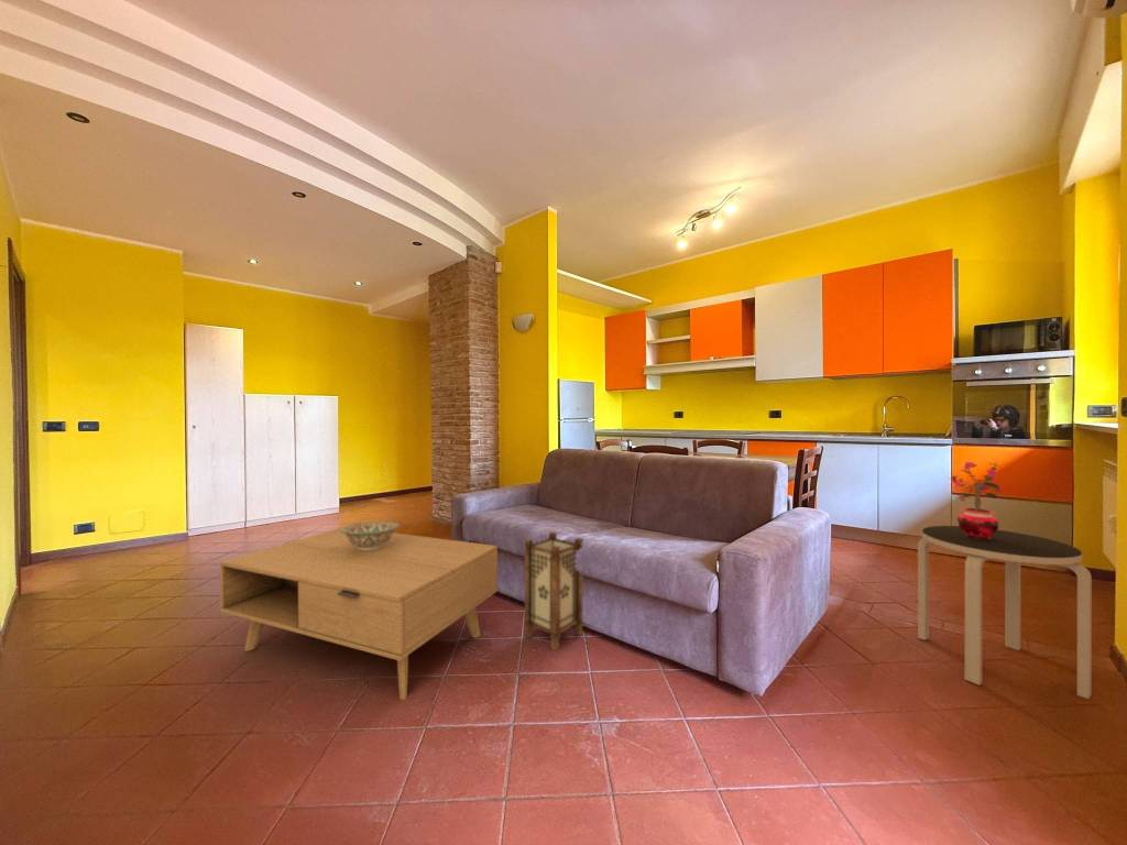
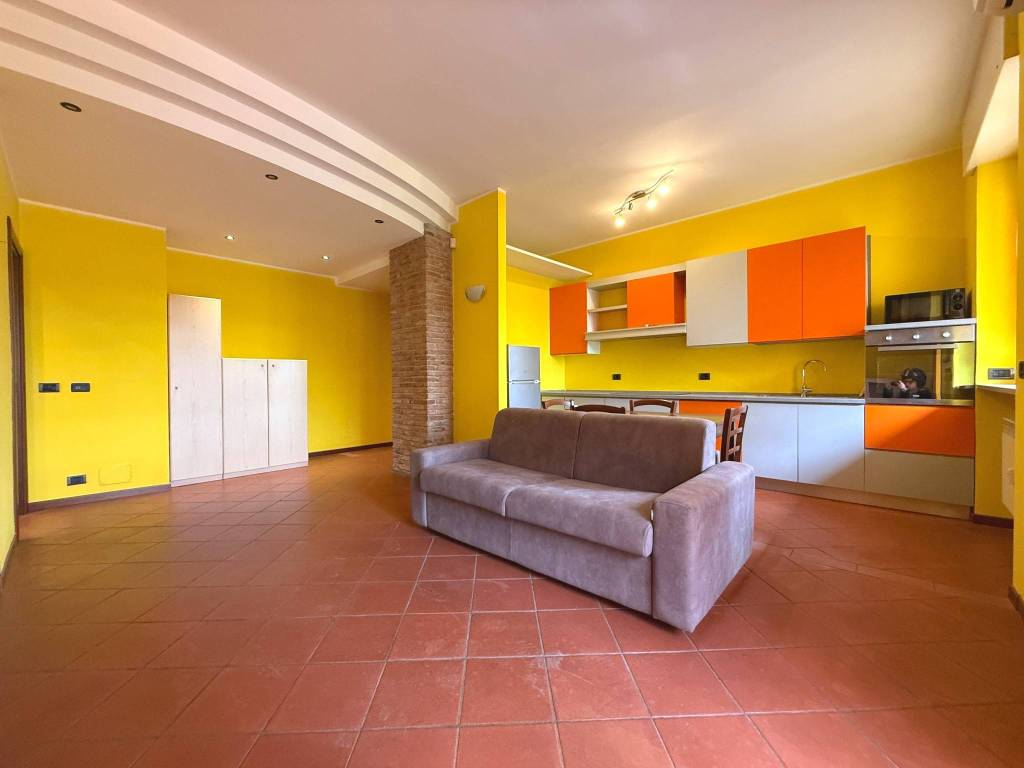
- side table [917,525,1093,700]
- coffee table [219,527,499,701]
- lantern [524,530,584,652]
- decorative bowl [340,520,401,550]
- potted plant [950,460,1003,540]
